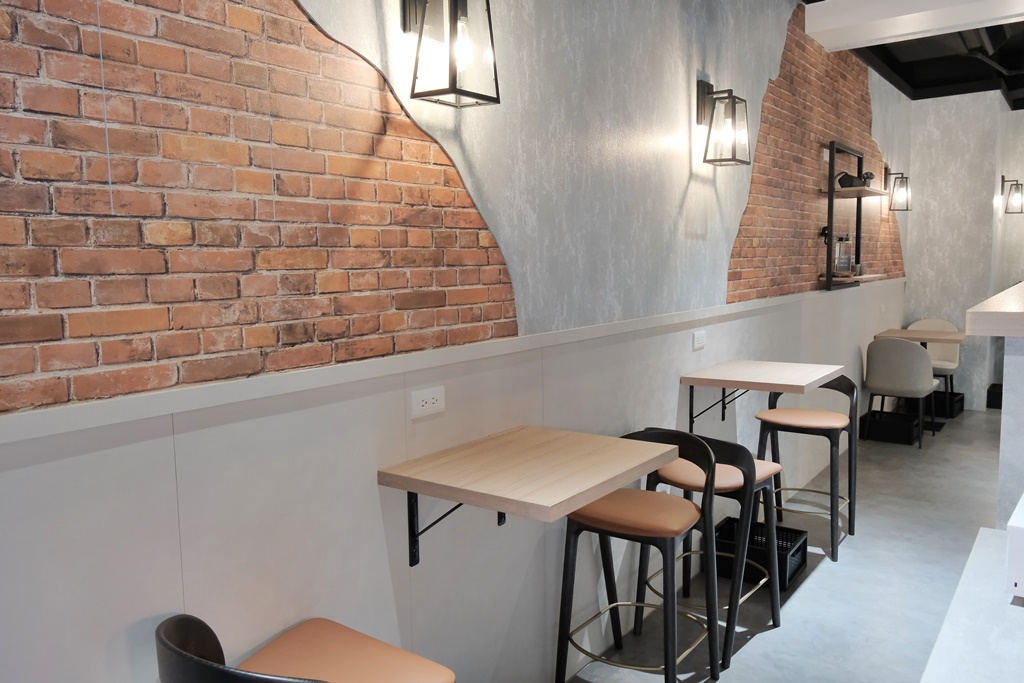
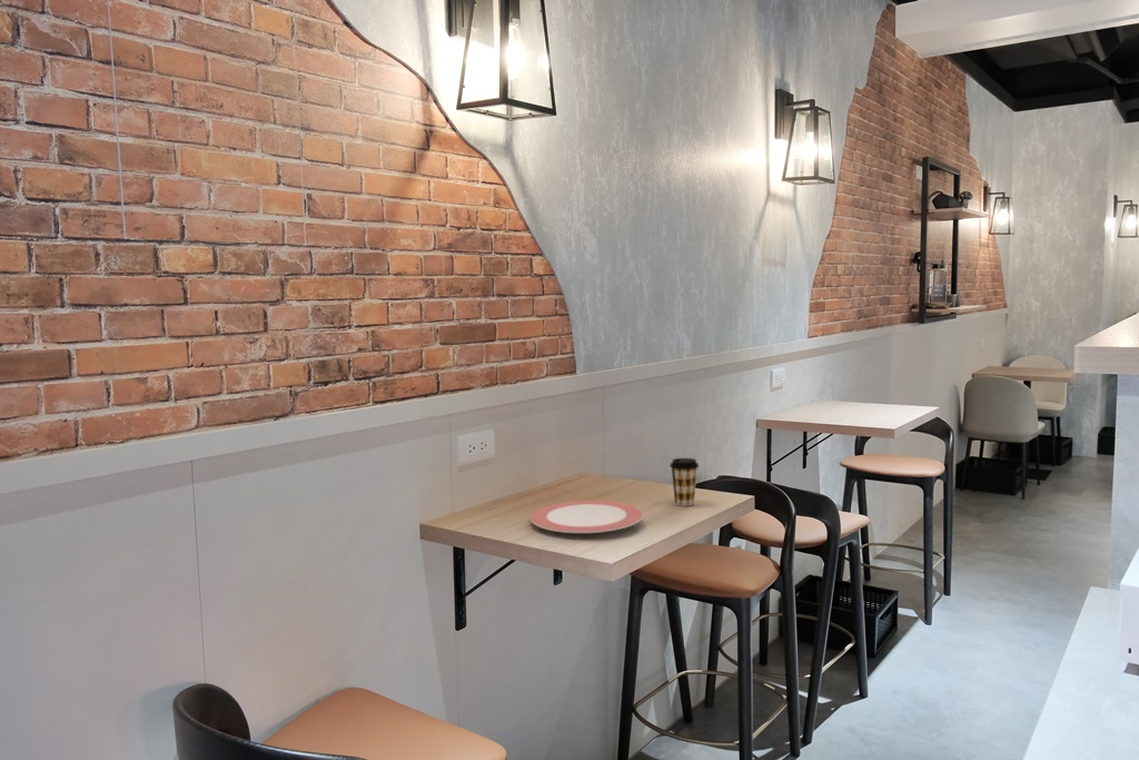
+ plate [529,500,644,534]
+ coffee cup [670,457,700,507]
